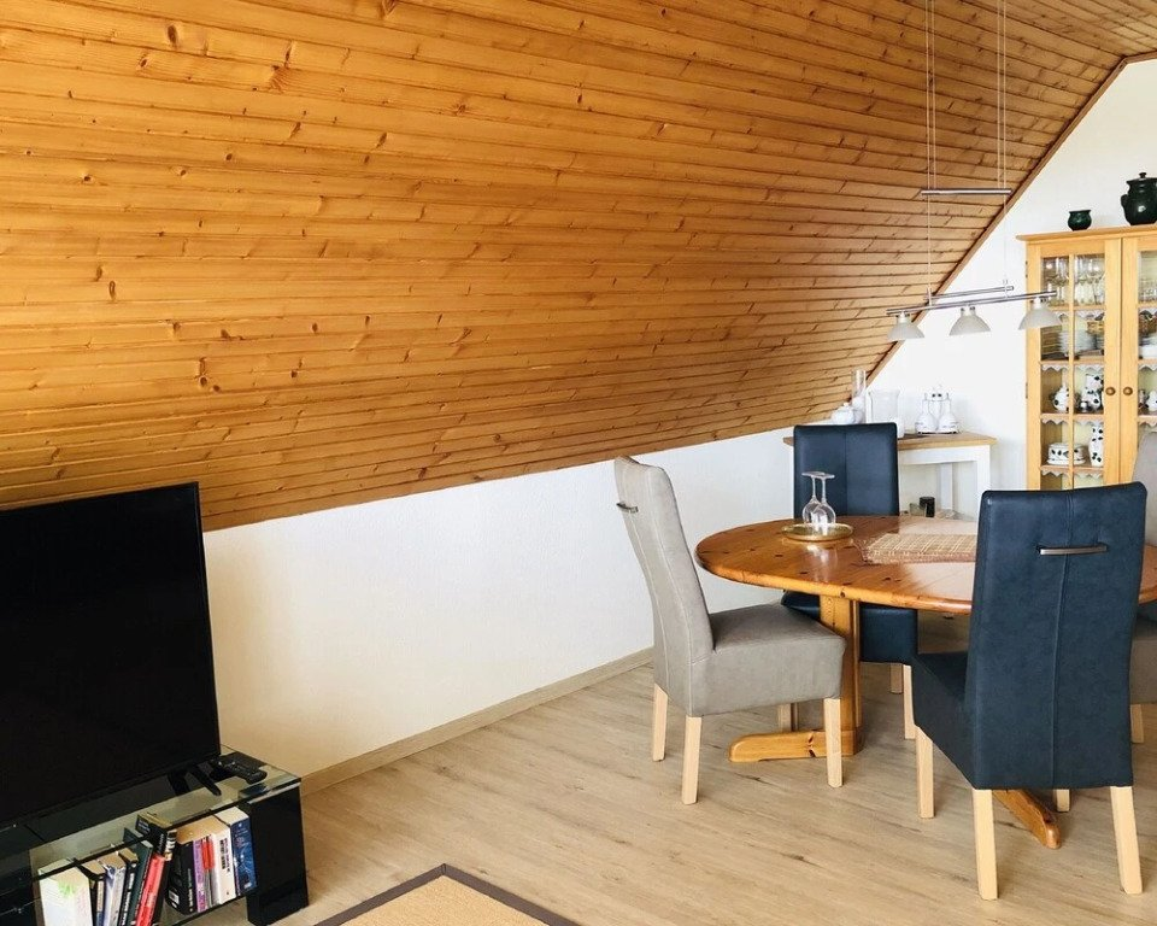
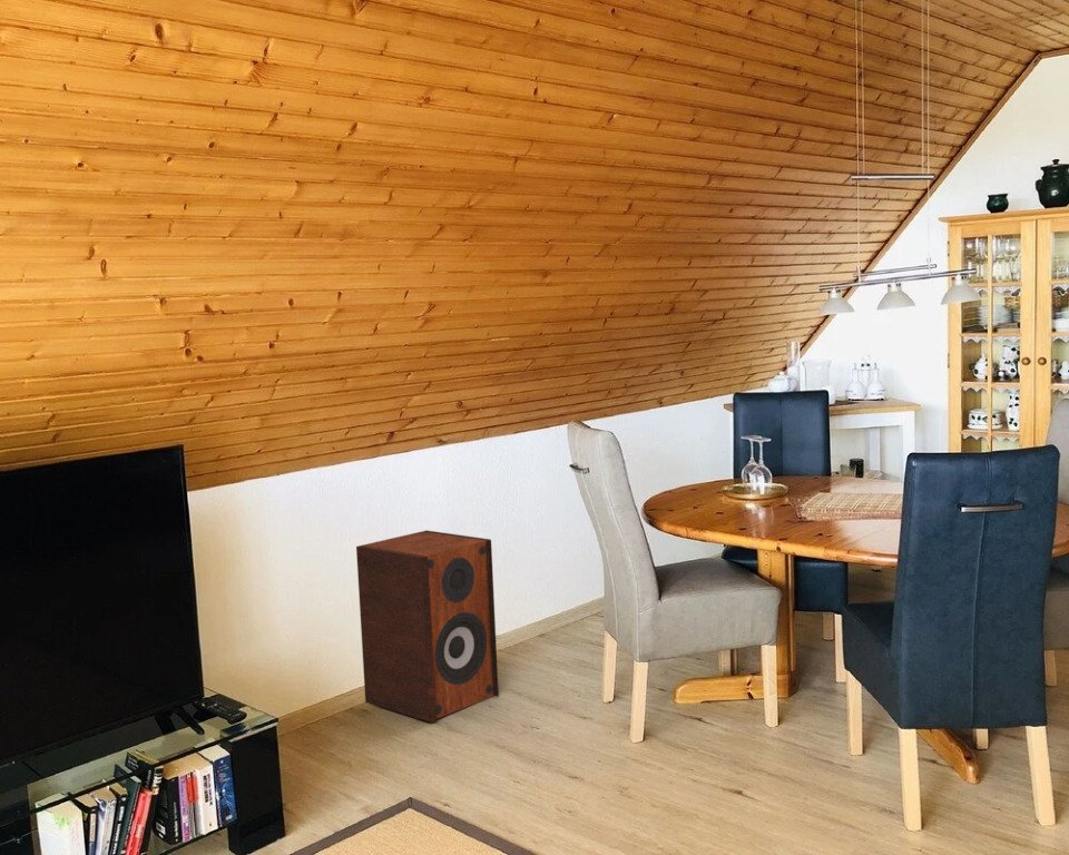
+ speaker [355,529,500,724]
